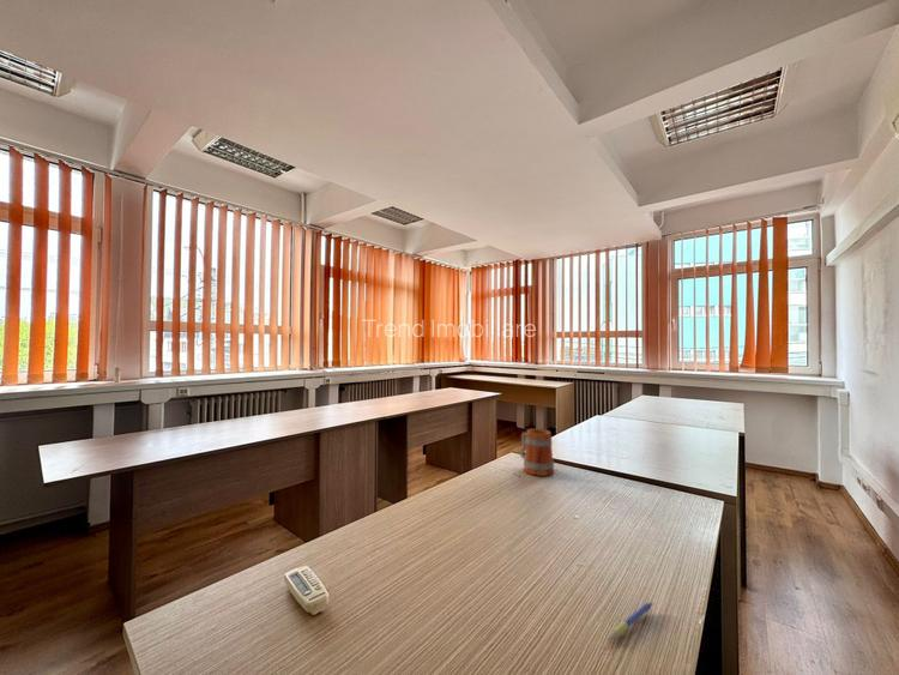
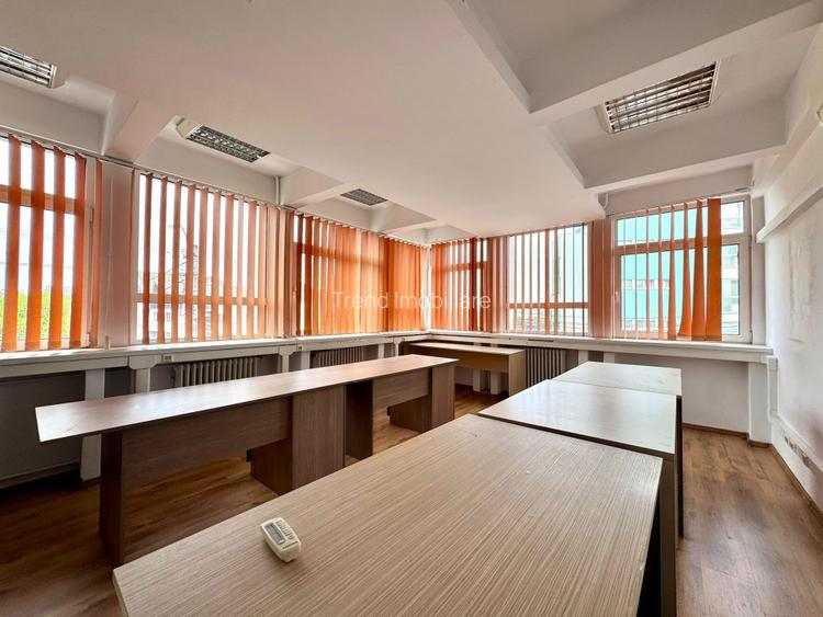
- mug [519,428,555,477]
- pen [607,599,654,641]
